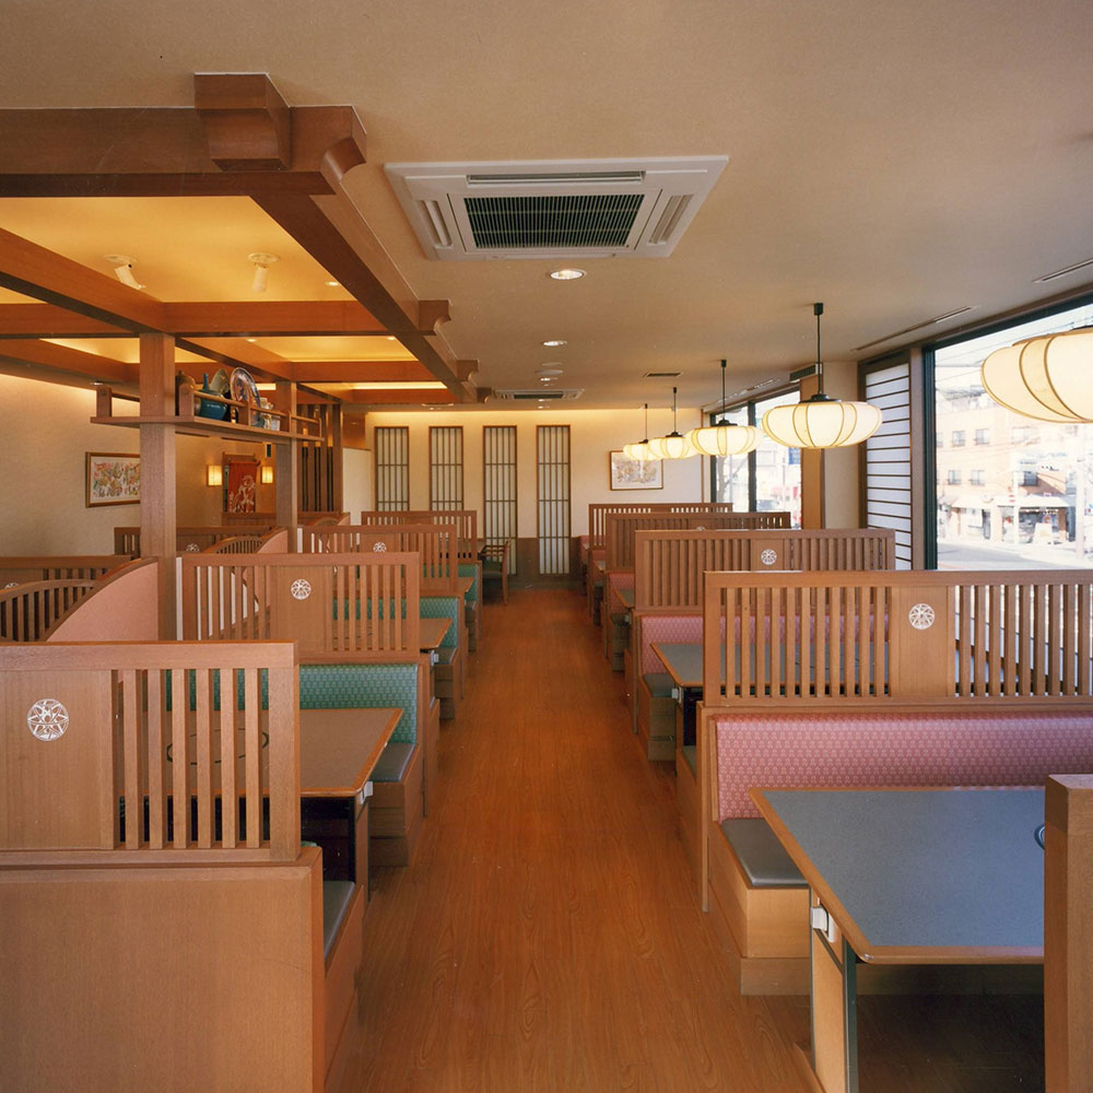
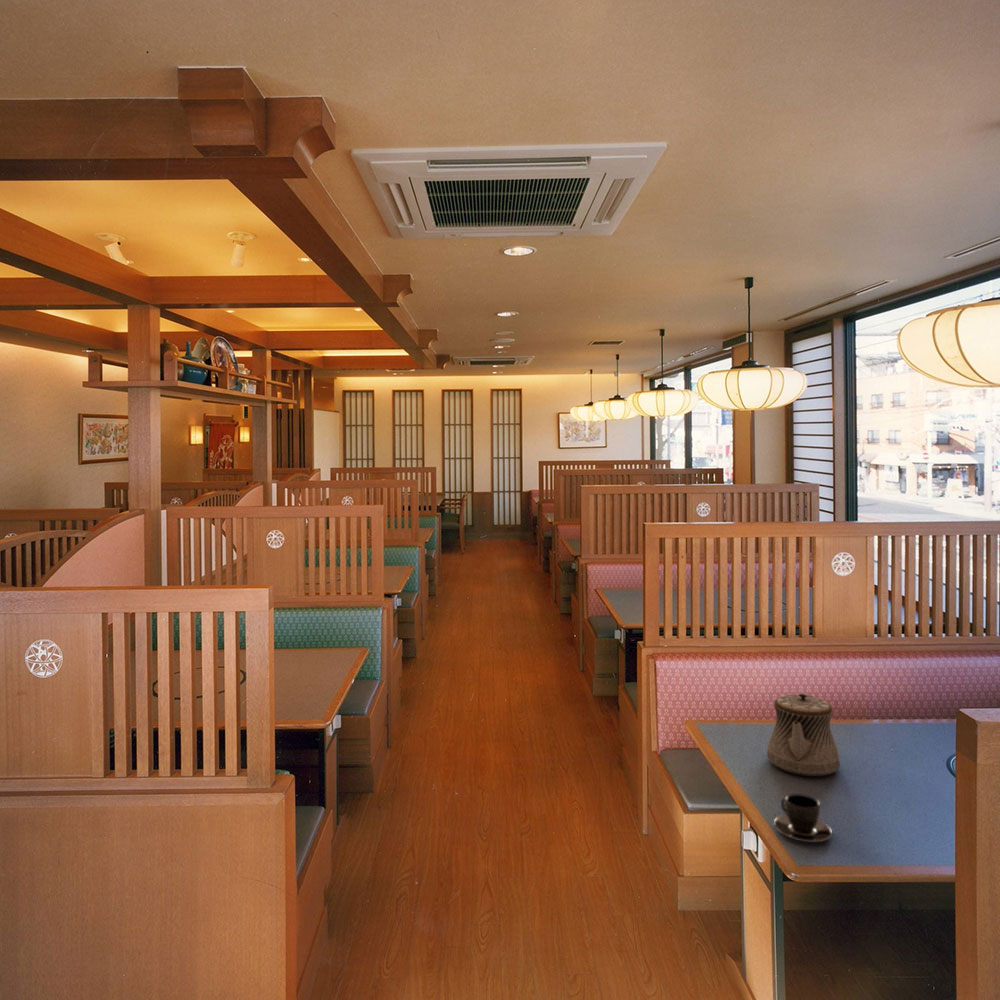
+ teapot [766,693,841,777]
+ teacup [773,793,833,843]
